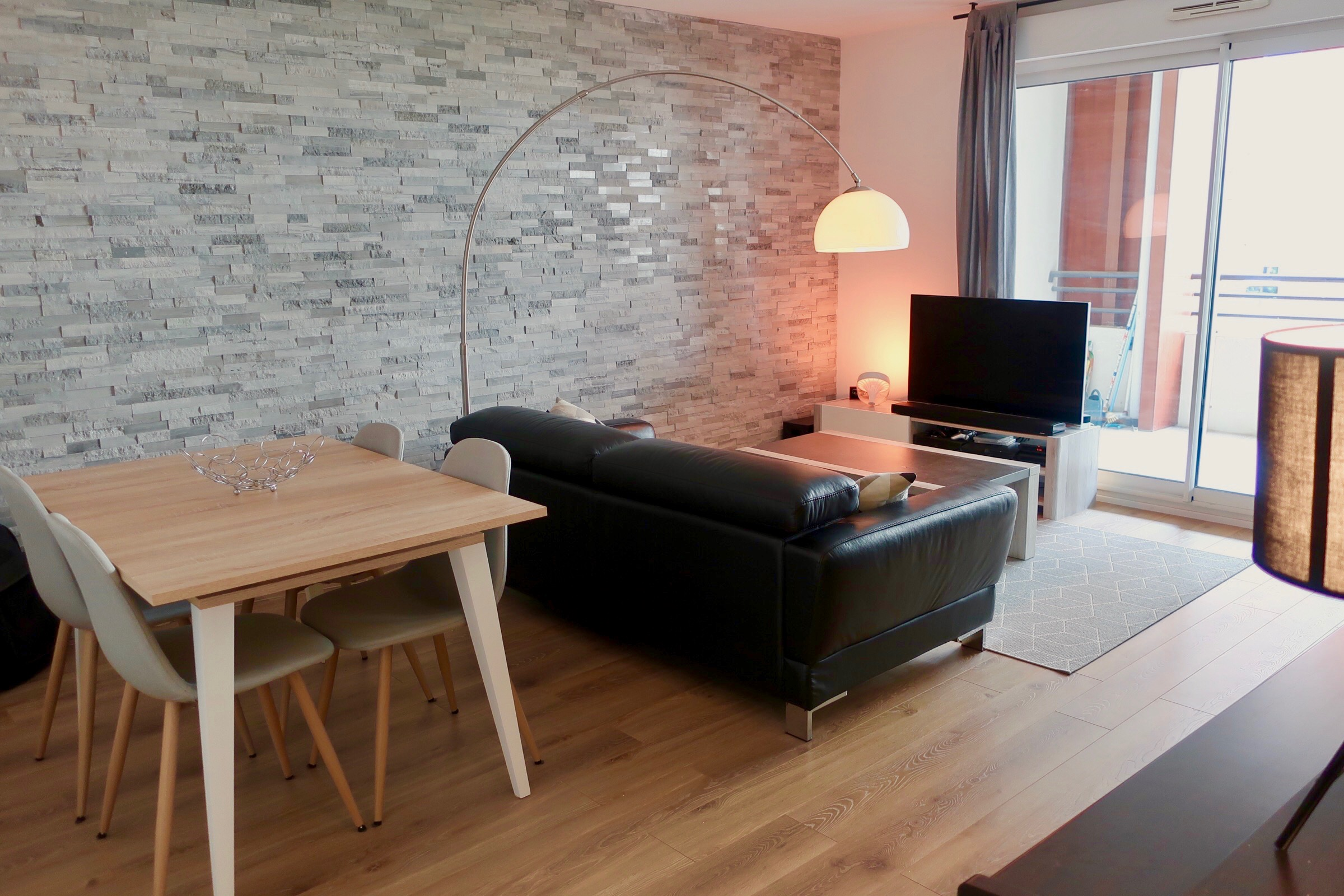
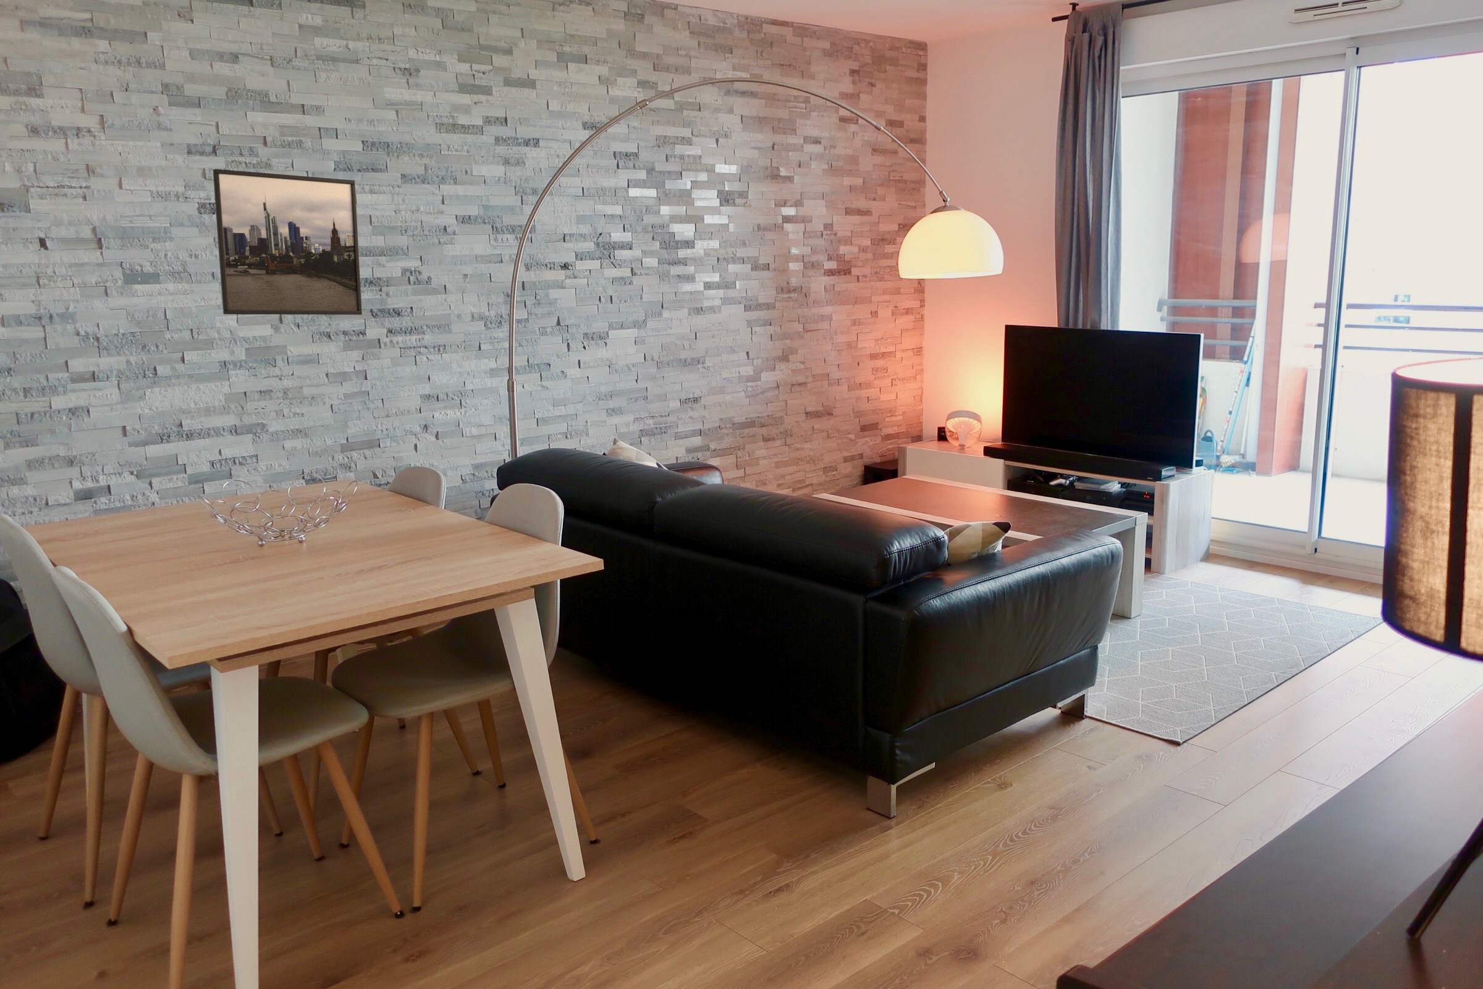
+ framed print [213,168,363,316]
